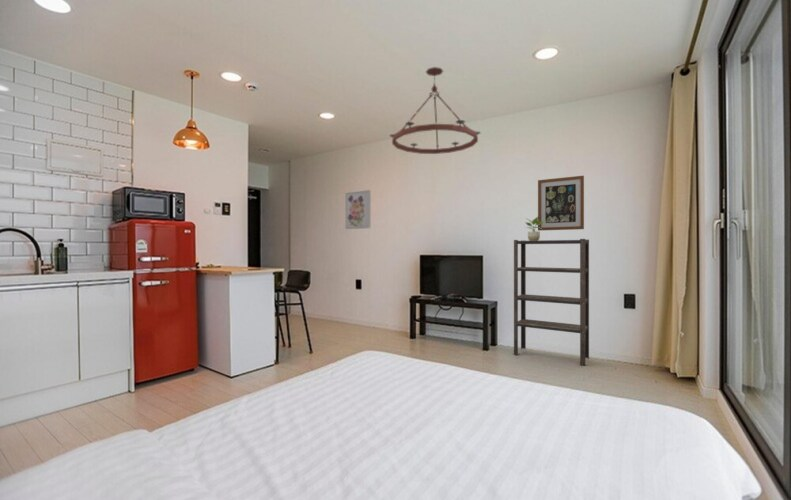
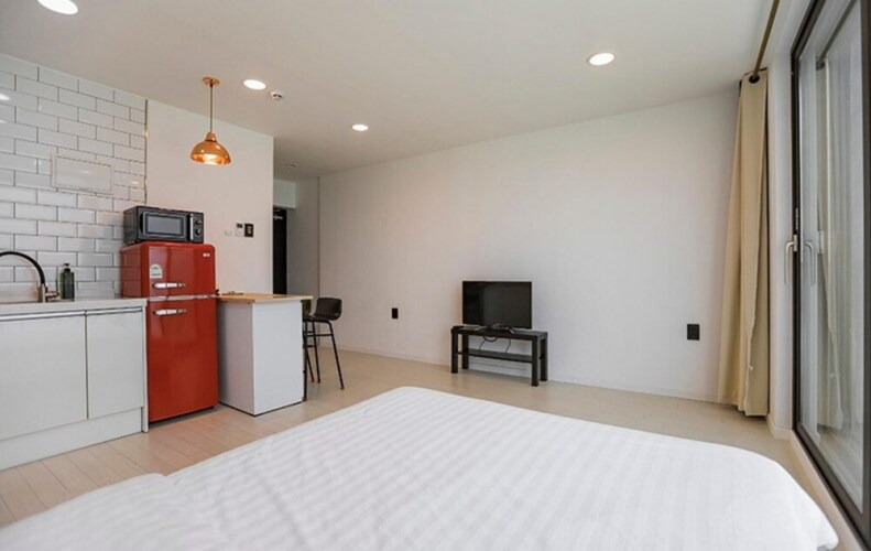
- wall art [537,175,585,232]
- wall art [345,189,371,230]
- potted plant [524,216,546,241]
- chandelier [389,66,482,155]
- shelving unit [513,238,590,367]
